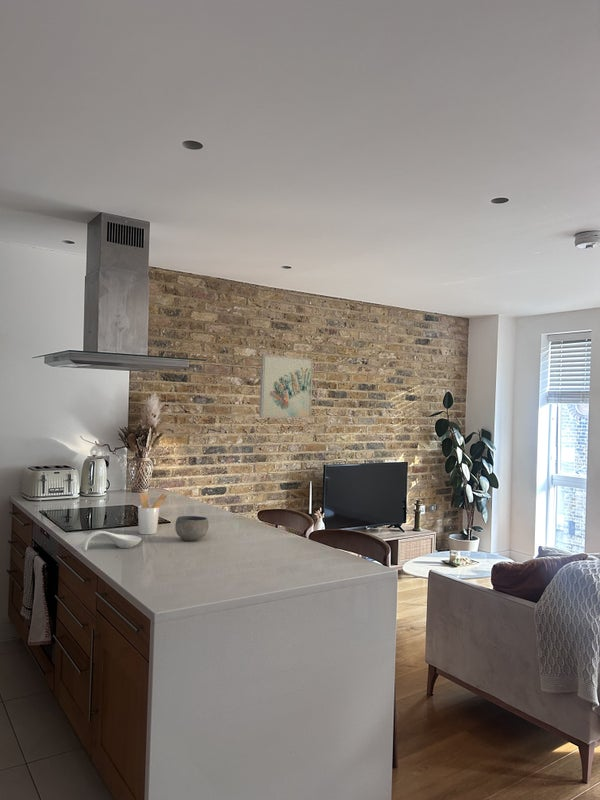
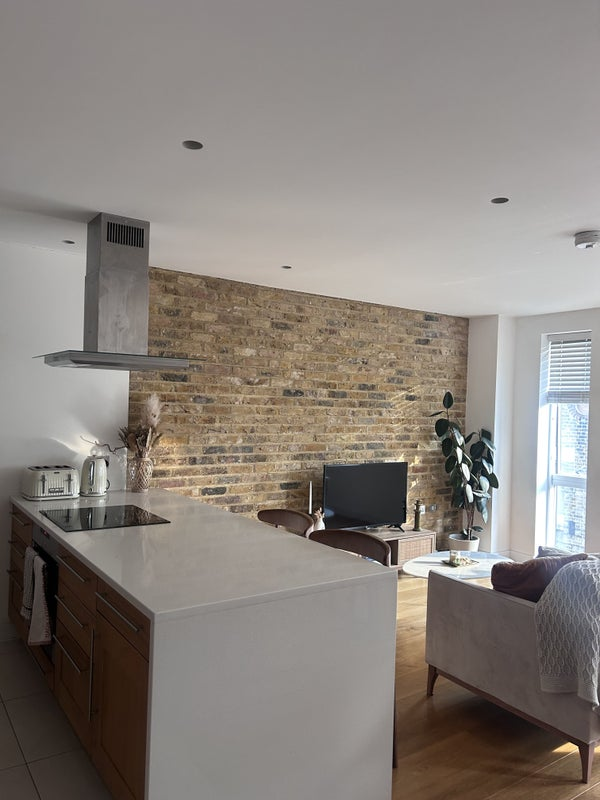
- bowl [174,515,210,542]
- wall art [258,353,314,419]
- spoon rest [81,530,142,552]
- utensil holder [137,492,169,535]
